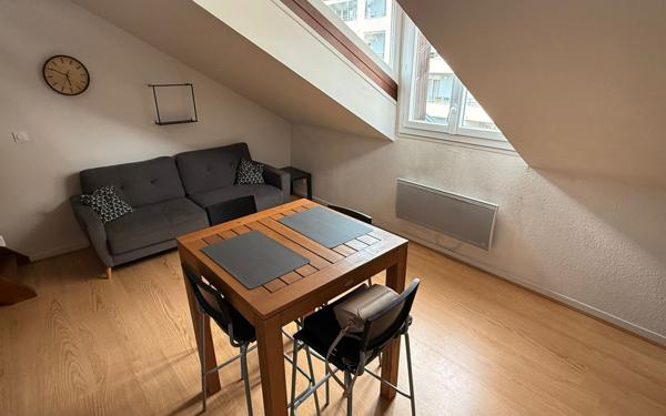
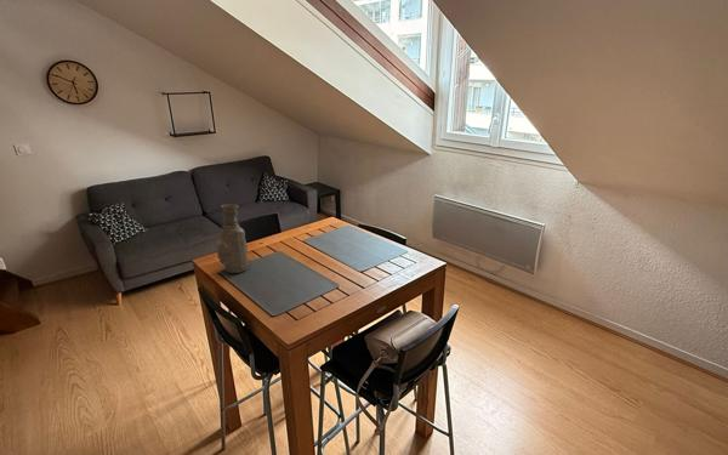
+ vase [216,203,250,274]
